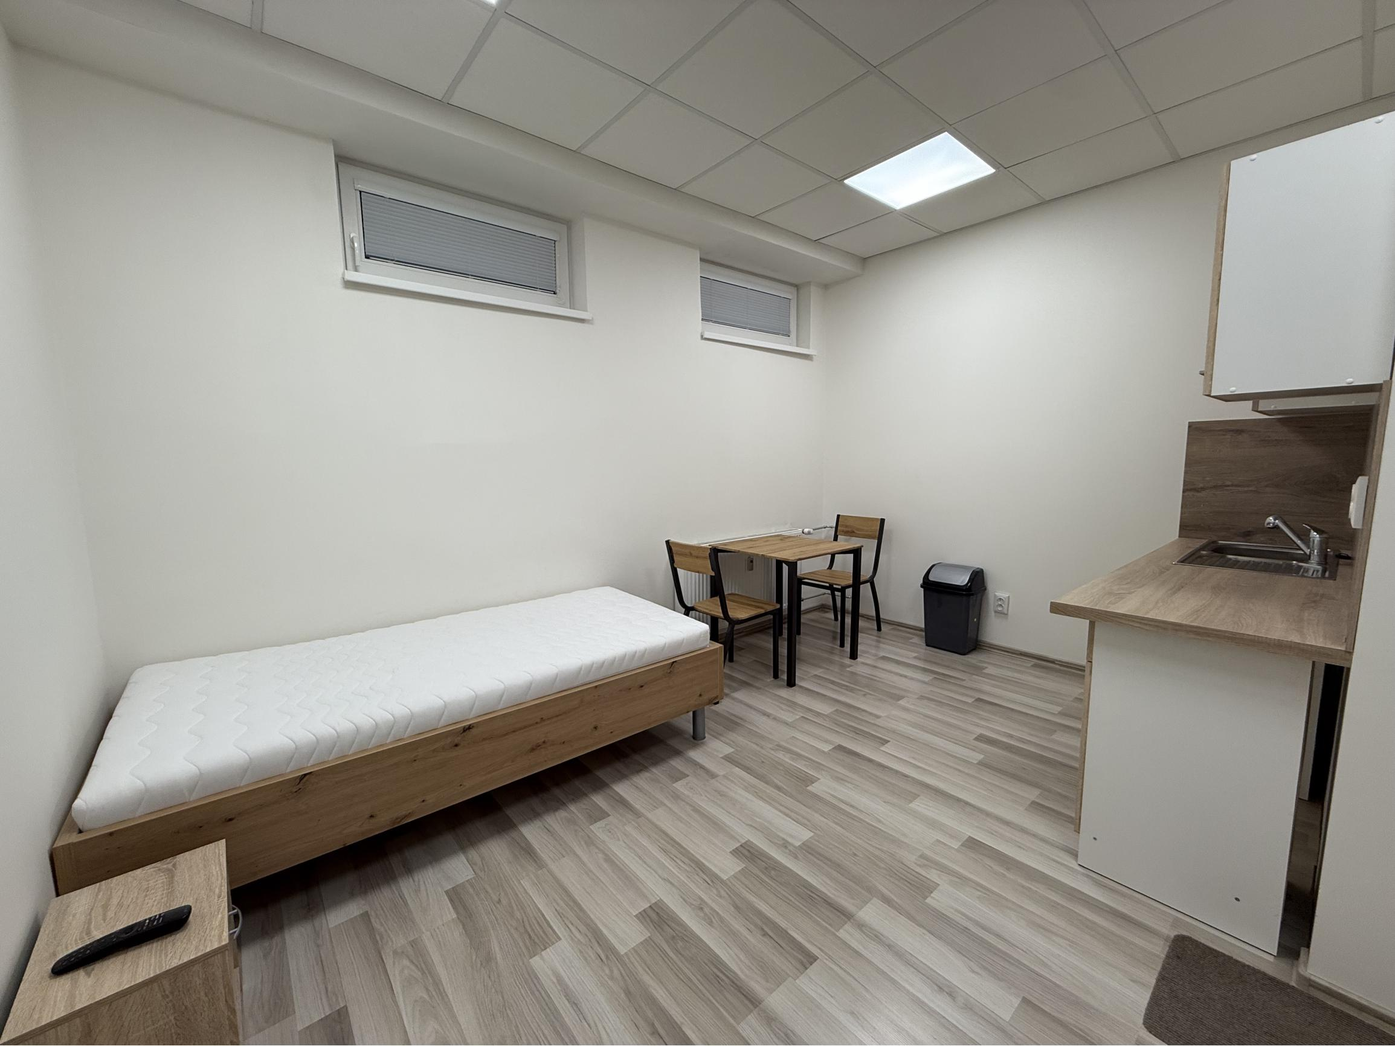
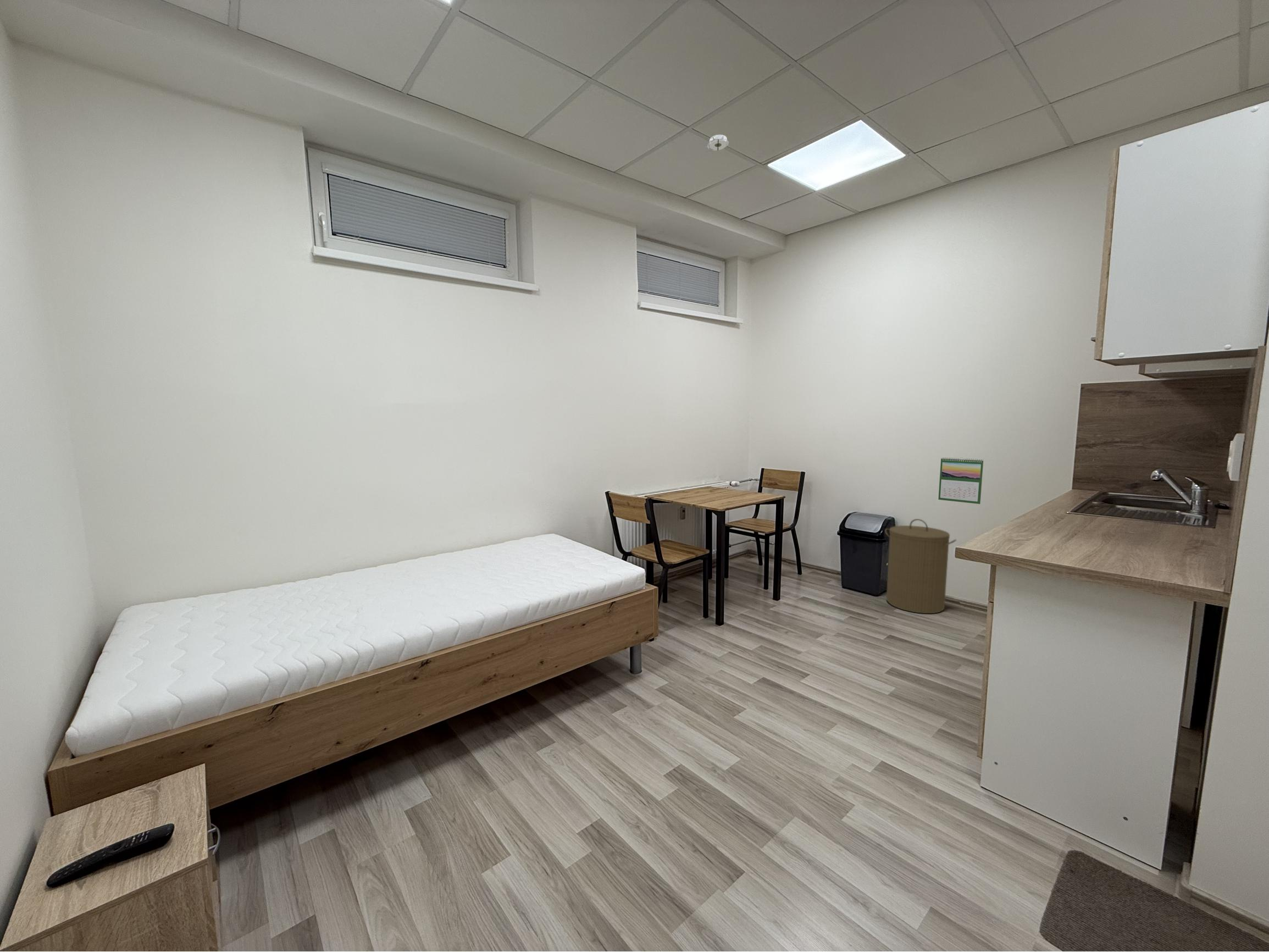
+ calendar [938,457,984,505]
+ laundry hamper [884,518,957,614]
+ smoke detector [706,134,729,153]
